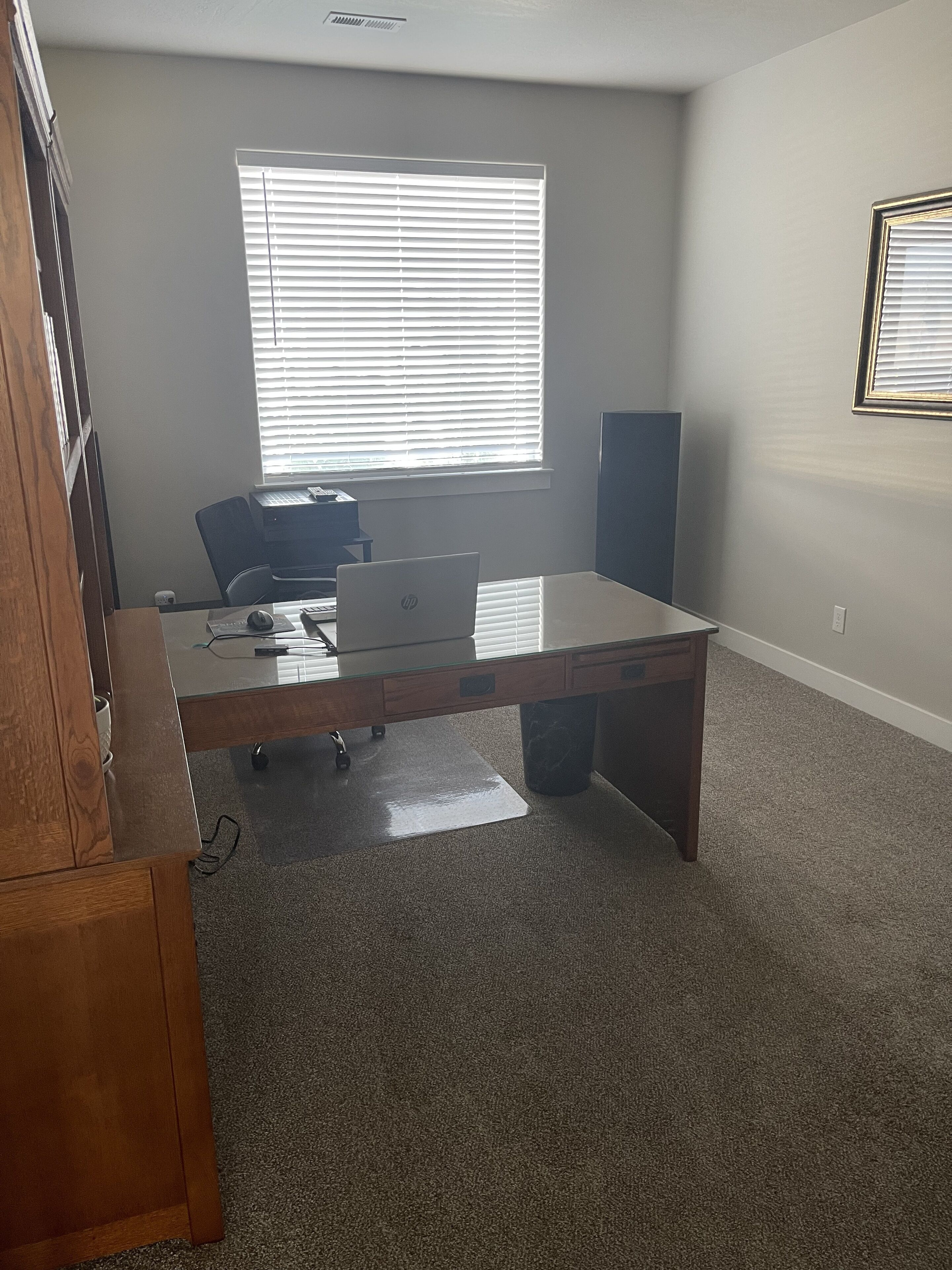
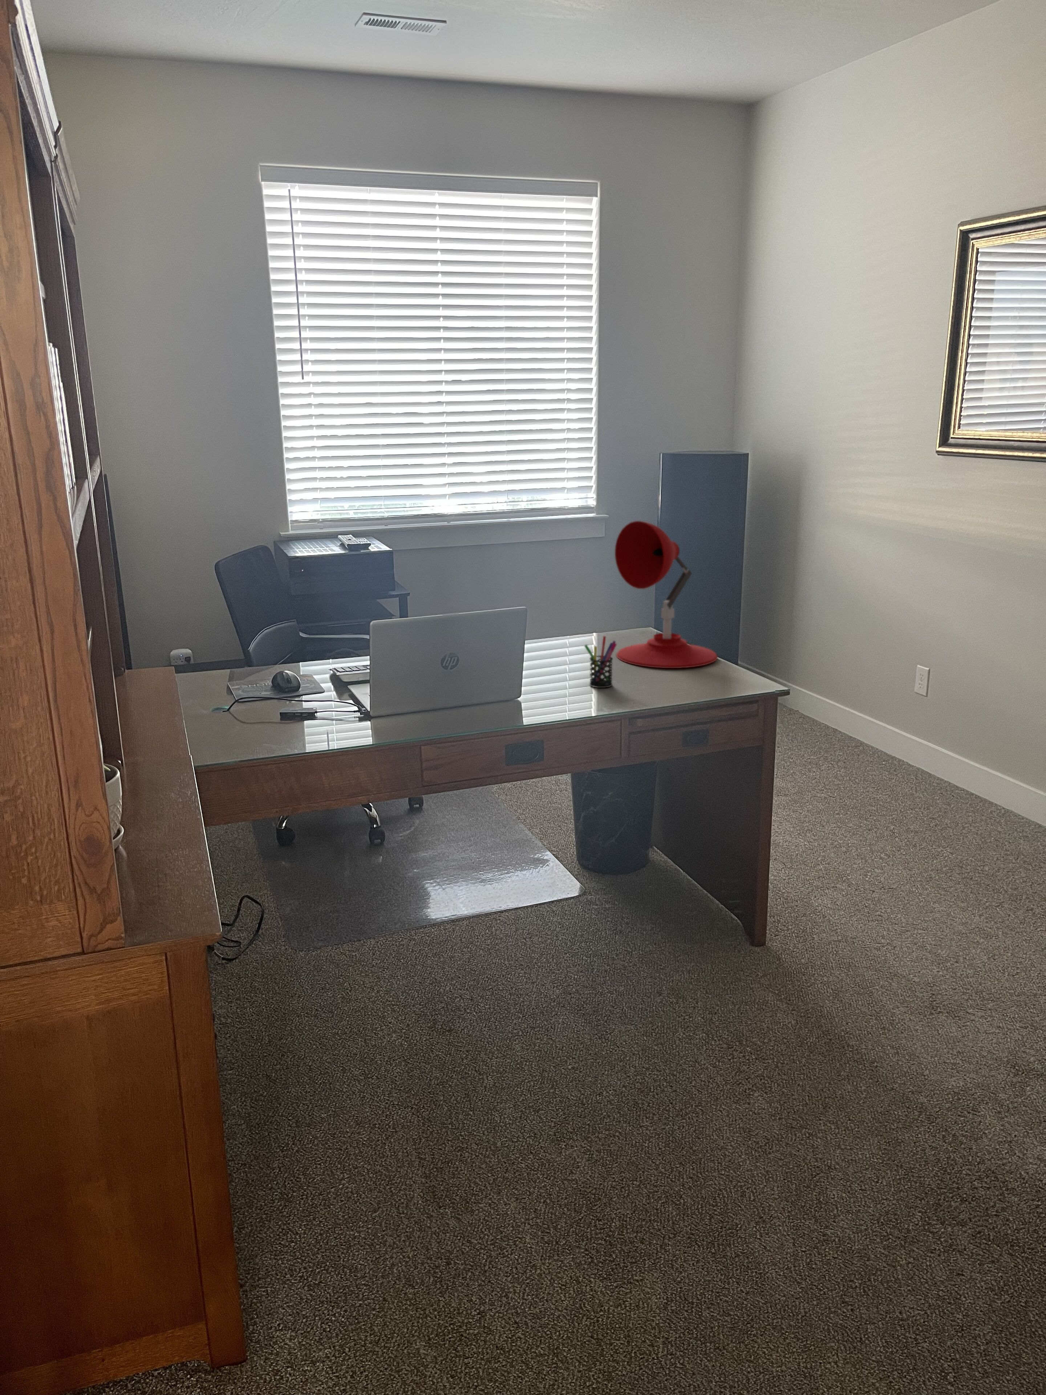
+ pen holder [585,636,617,688]
+ desk lamp [614,521,719,669]
